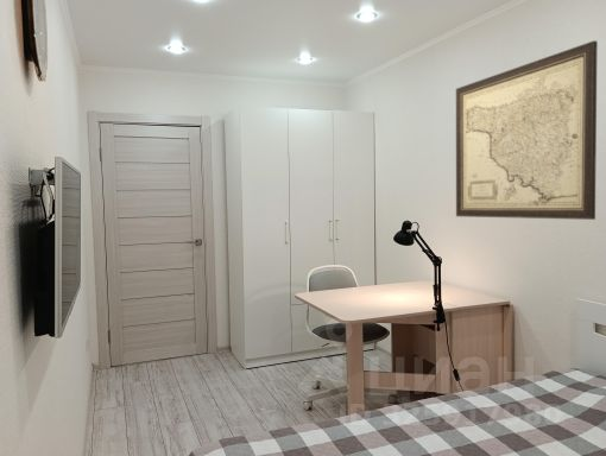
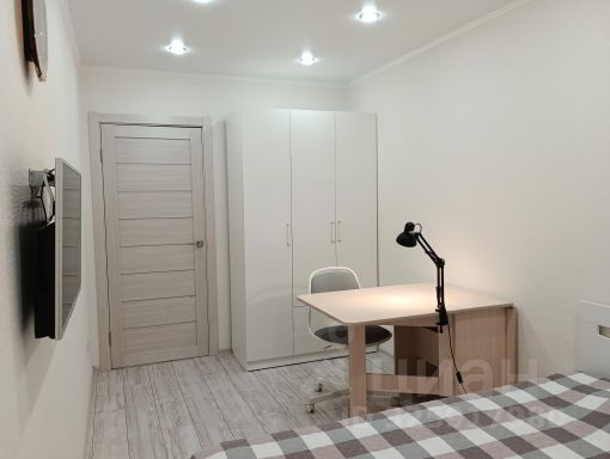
- wall art [455,39,599,221]
